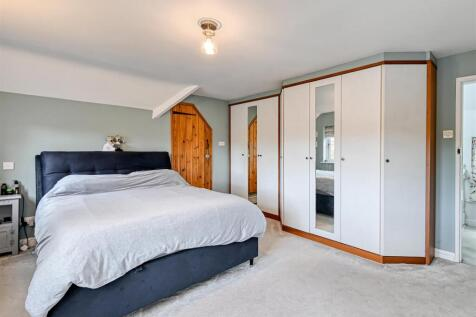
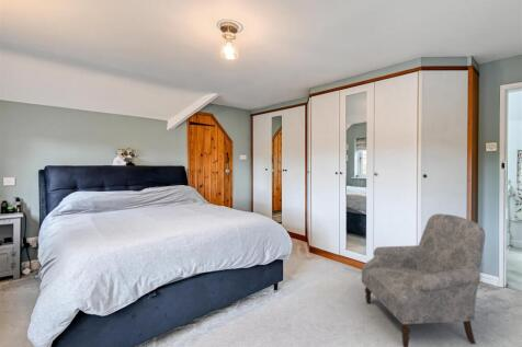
+ armchair [361,212,487,347]
